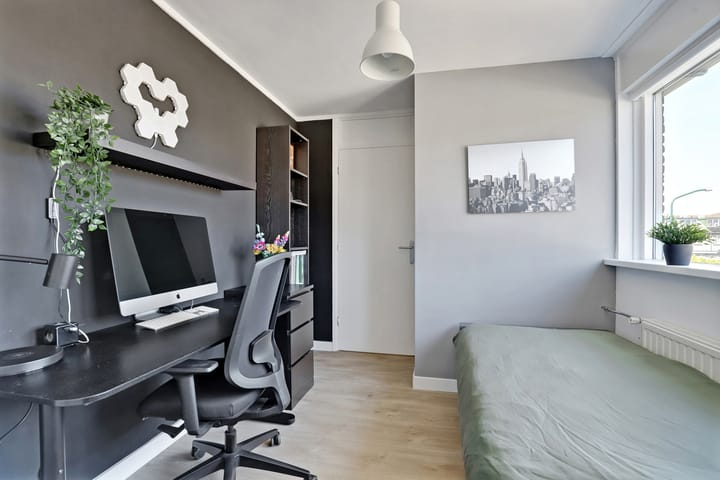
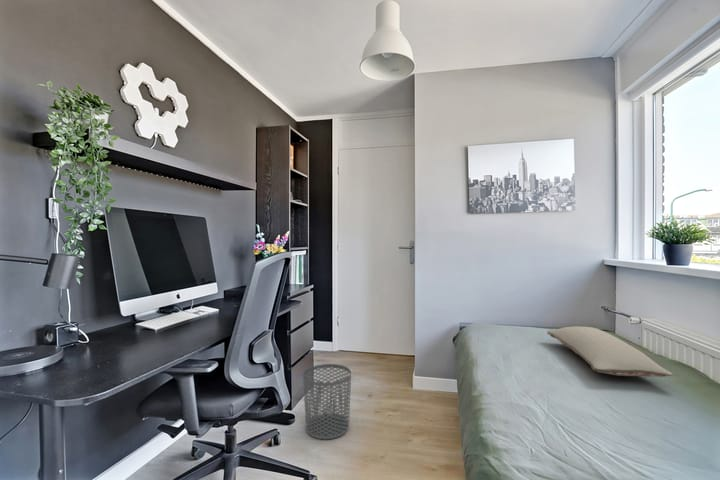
+ pillow [546,325,673,378]
+ waste bin [302,363,352,440]
